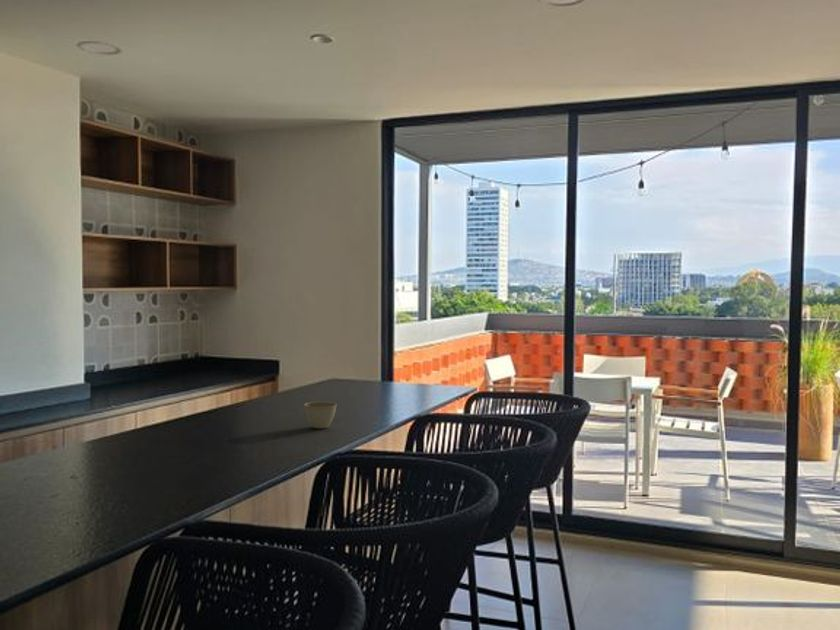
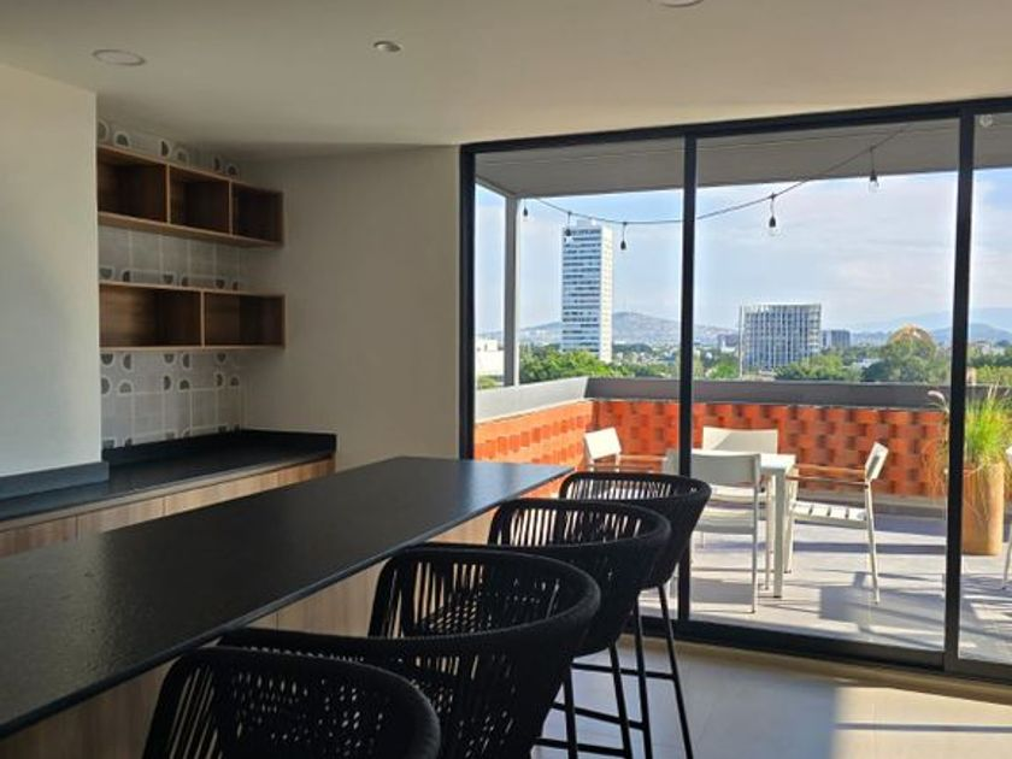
- flower pot [303,401,338,429]
